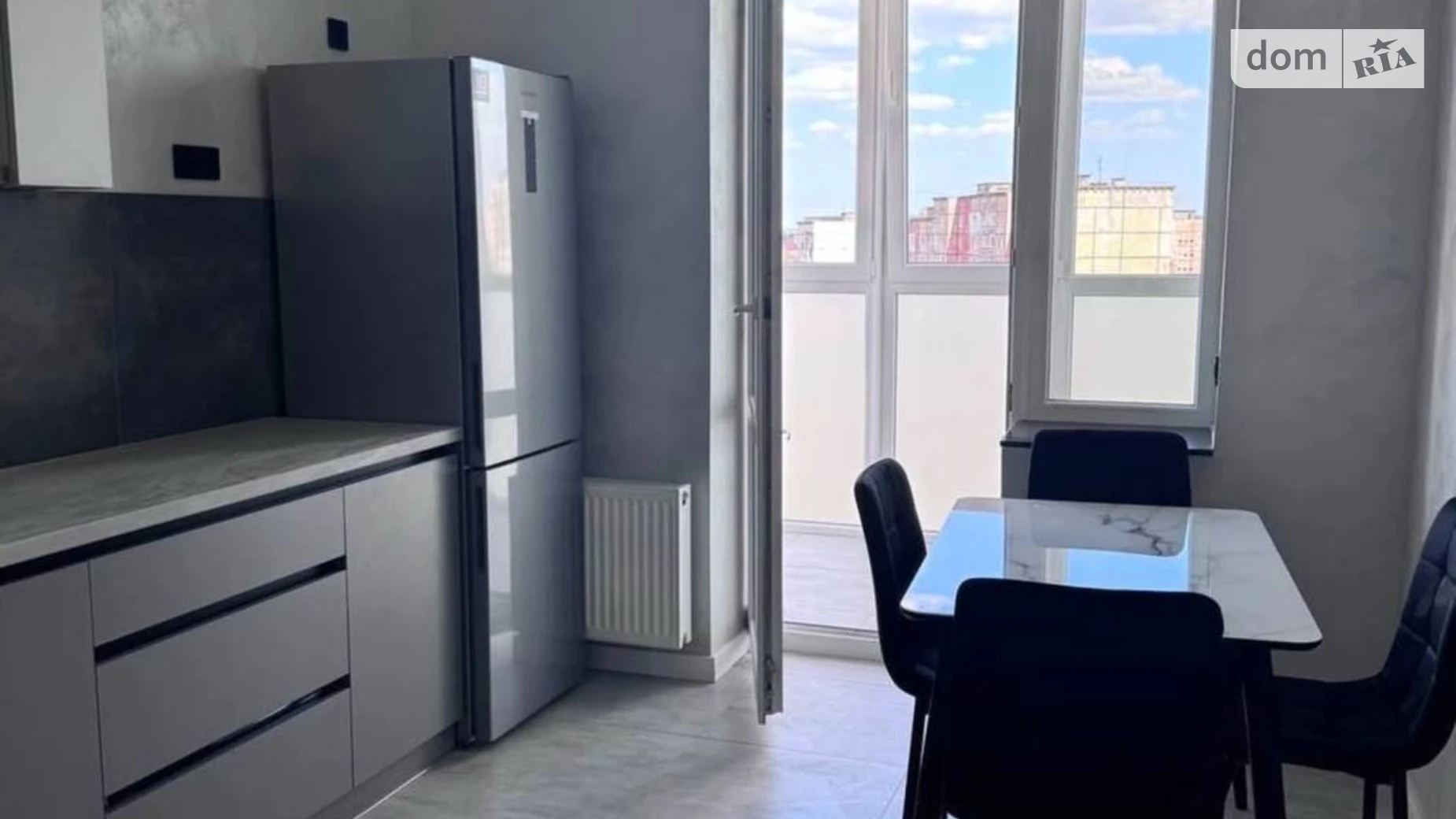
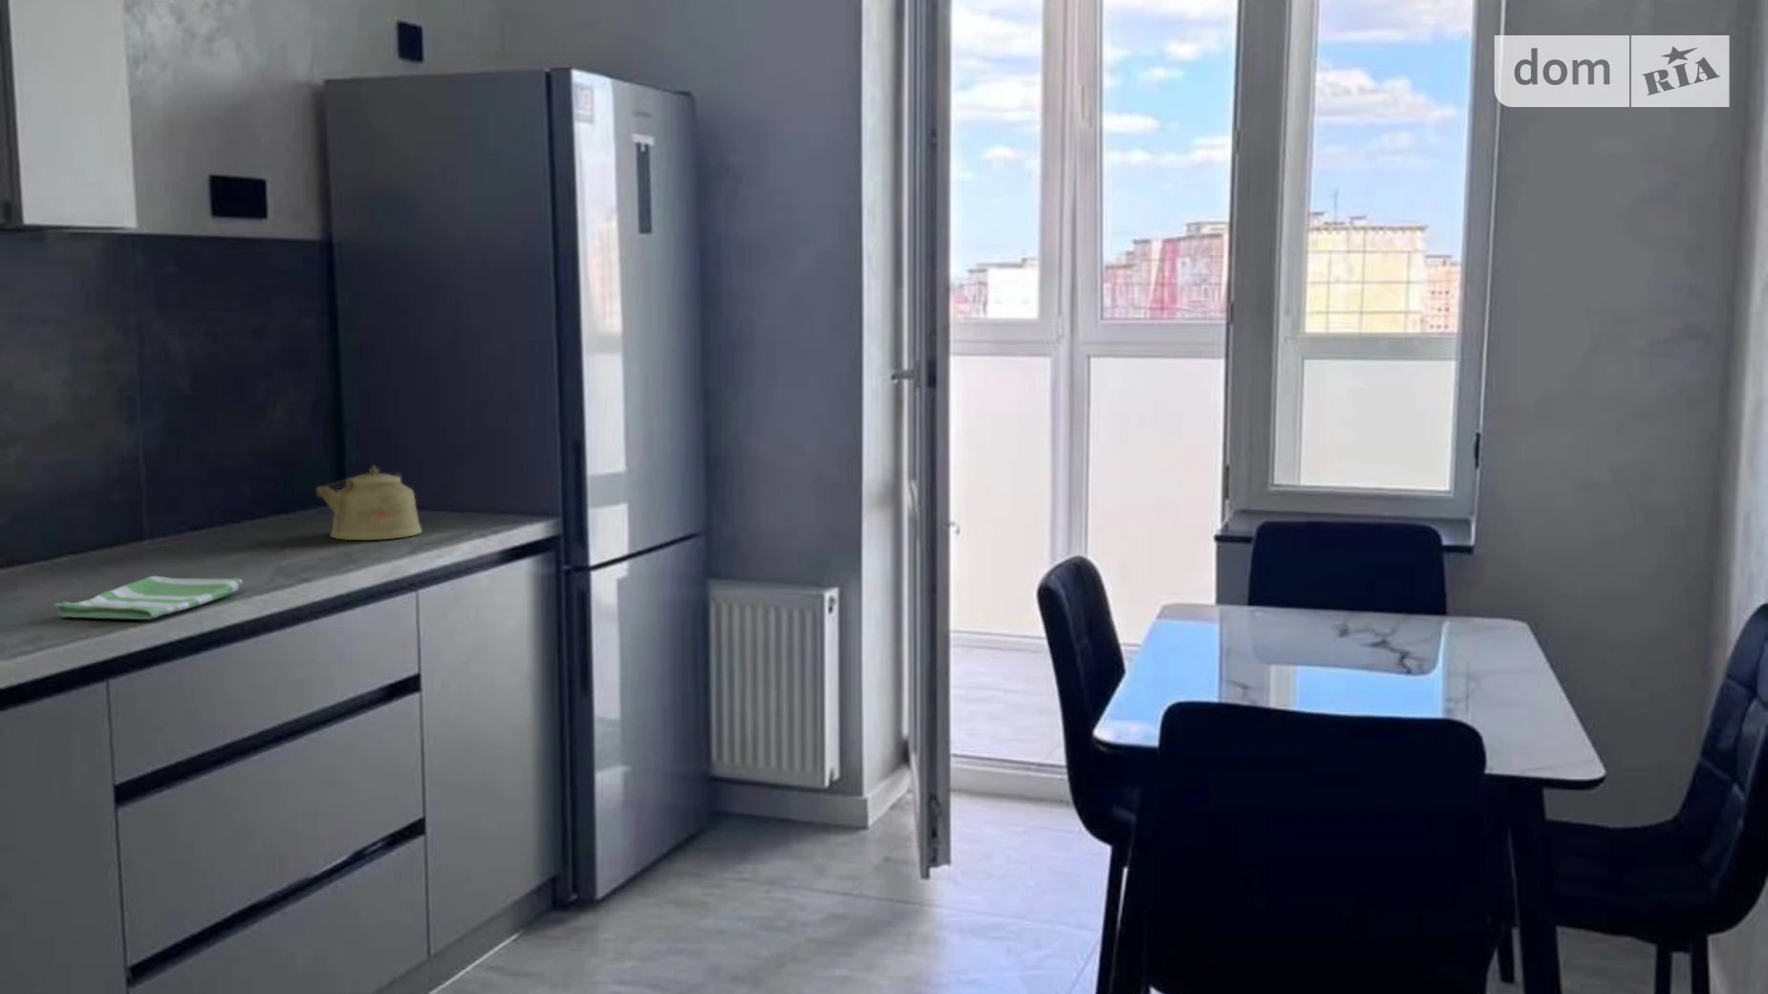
+ kettle [314,465,423,541]
+ dish towel [52,575,243,620]
